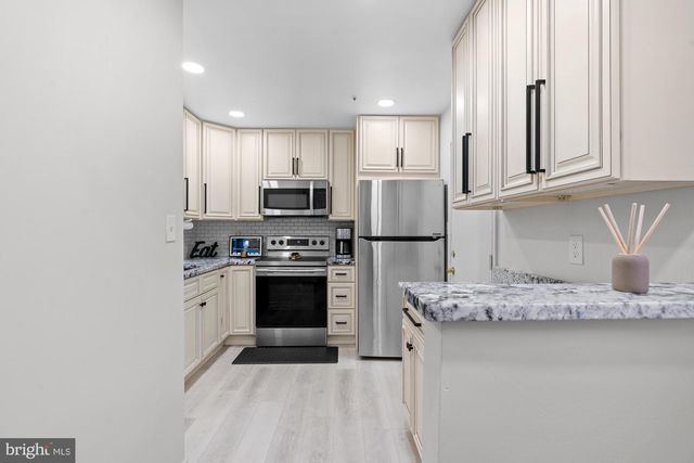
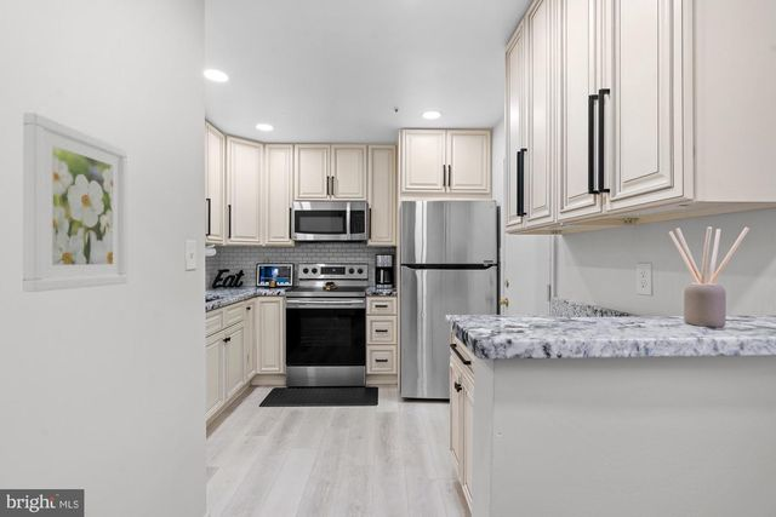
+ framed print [22,111,130,293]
